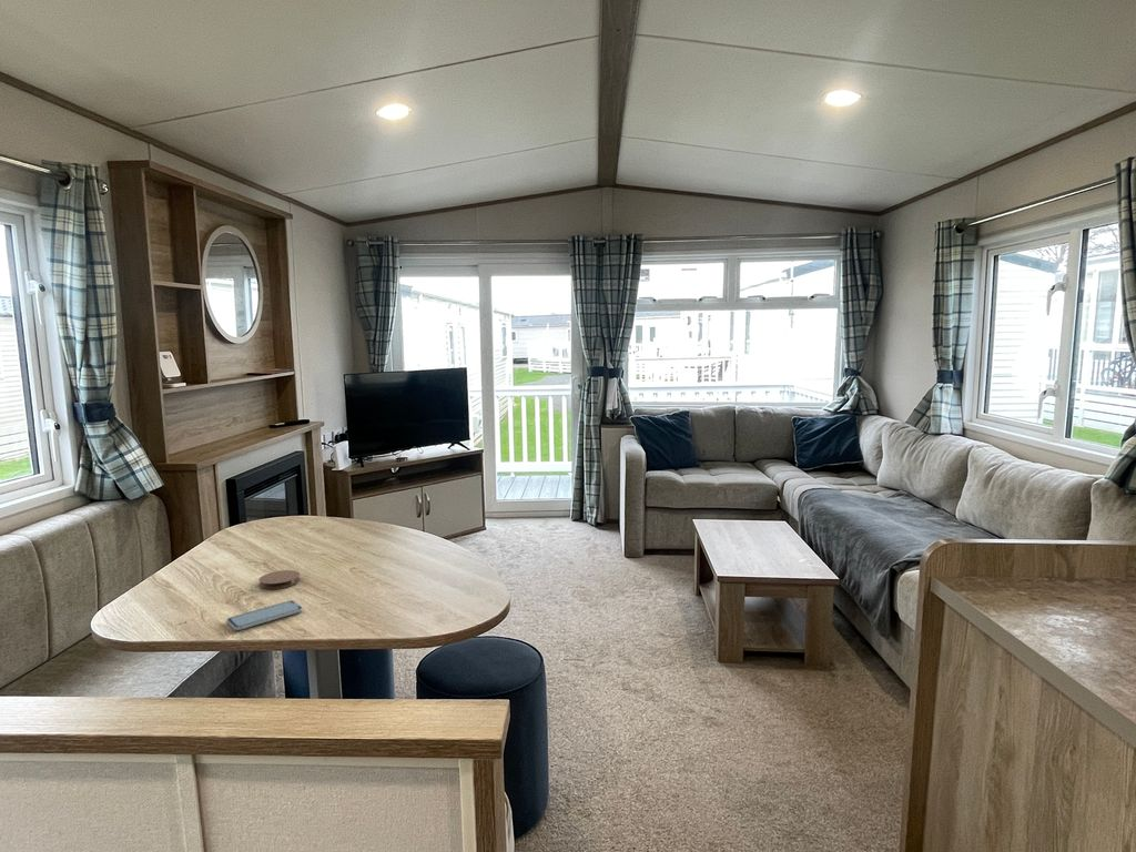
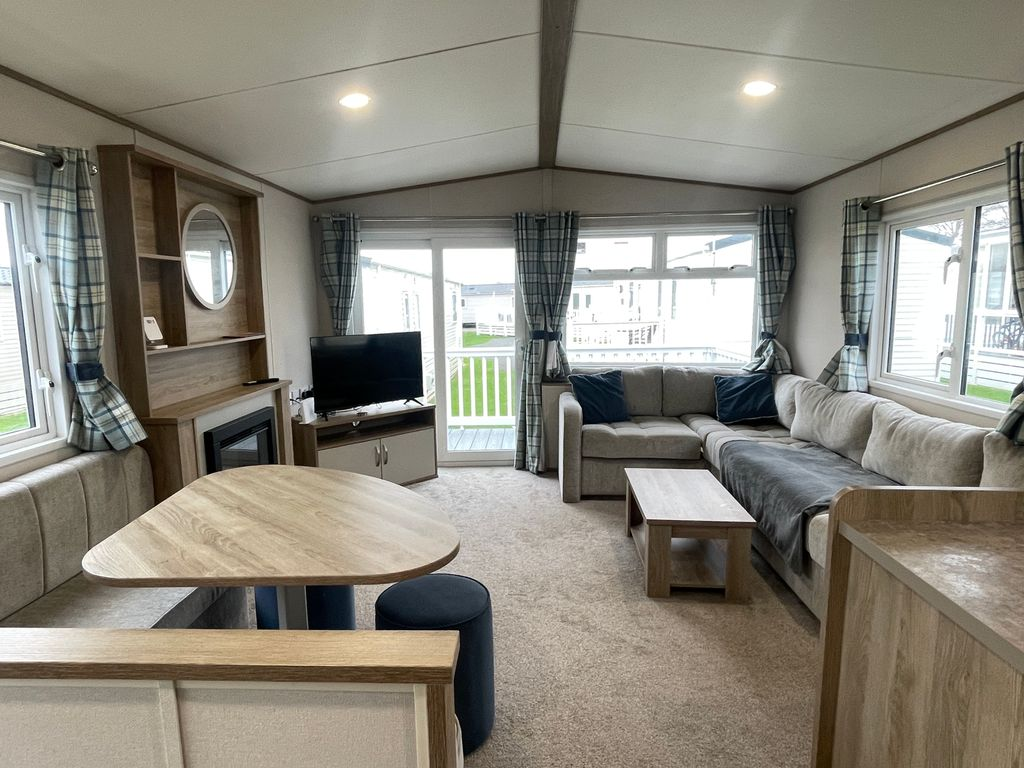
- coaster [257,569,302,590]
- smartphone [225,599,304,631]
